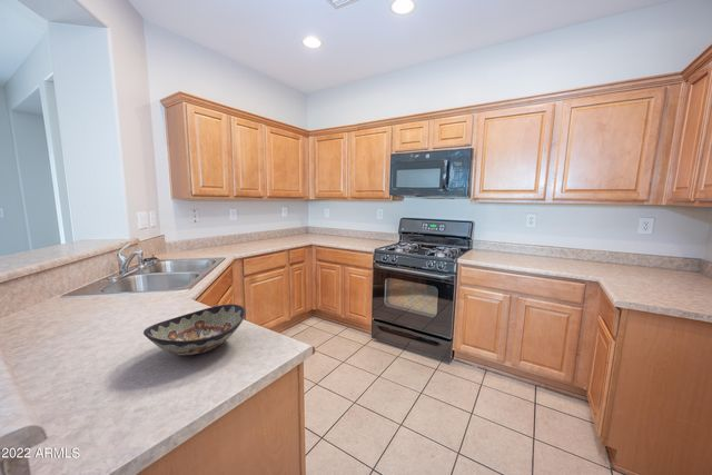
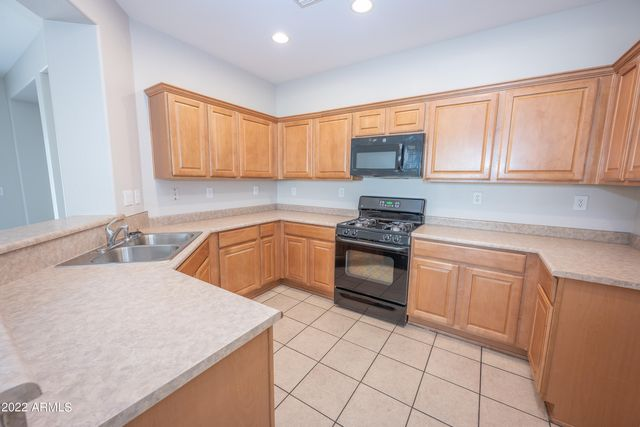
- decorative bowl [142,304,247,356]
